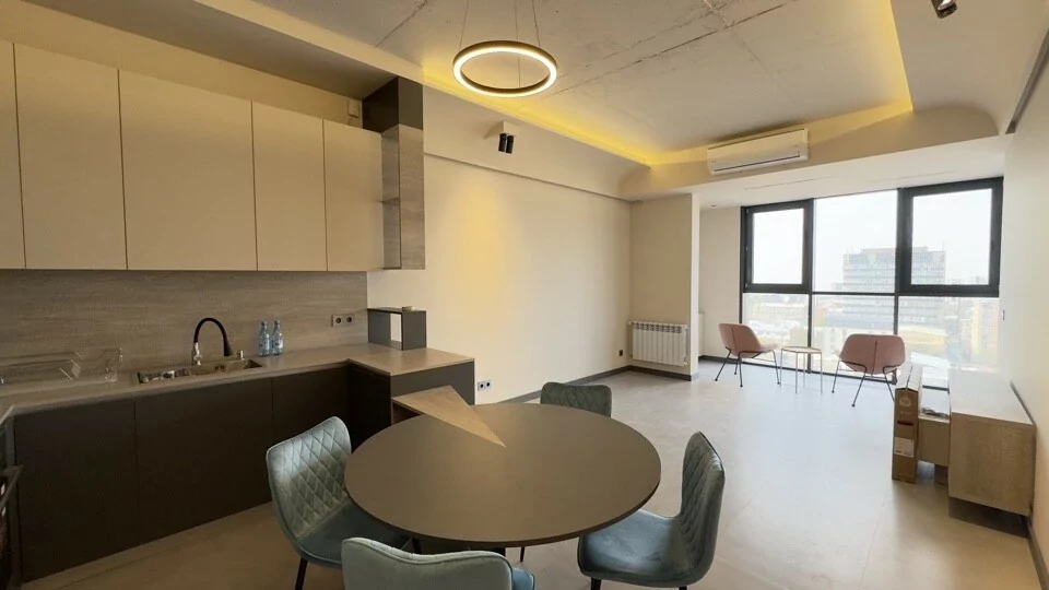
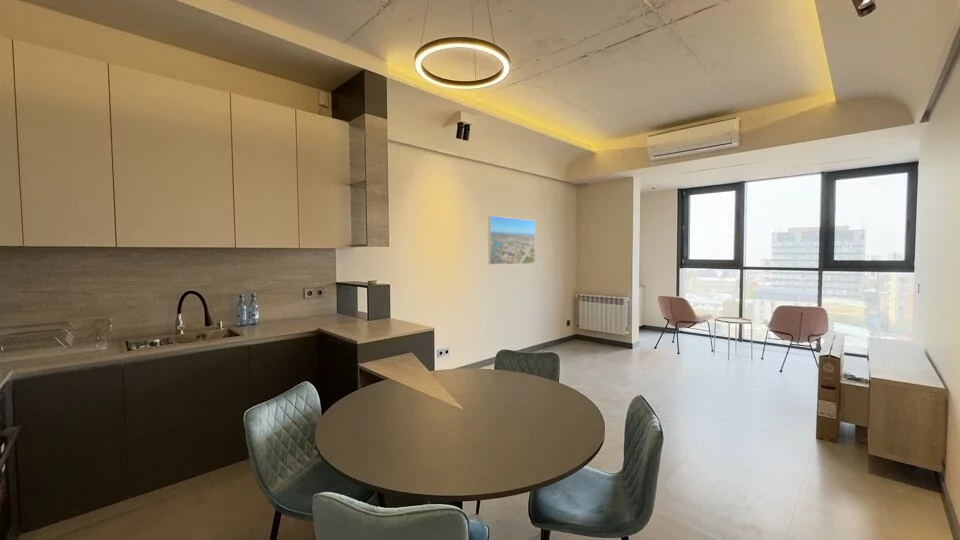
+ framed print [488,215,536,266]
